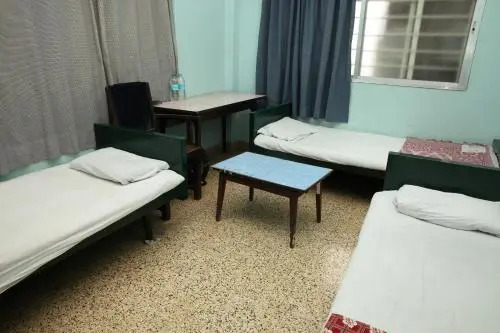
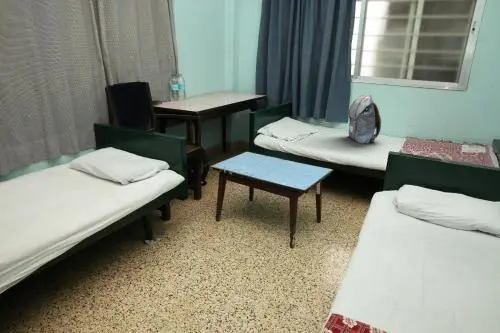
+ backpack [347,93,382,144]
